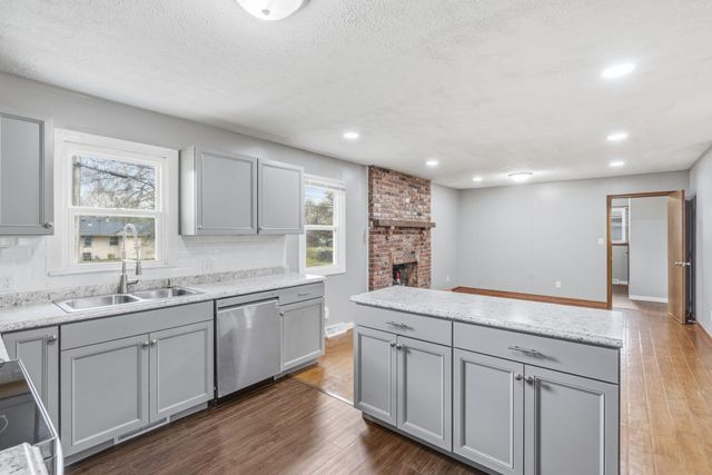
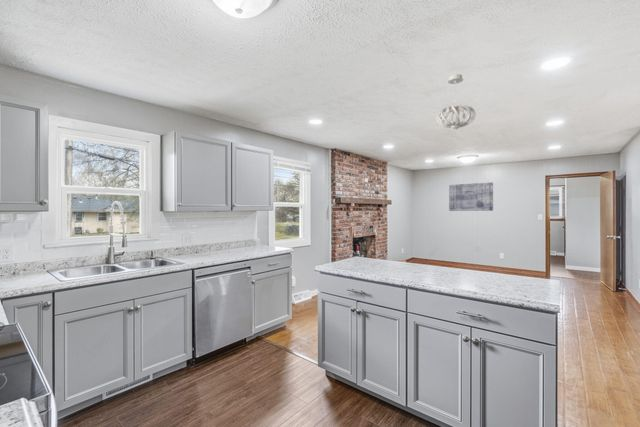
+ wall art [448,181,494,212]
+ pendant light [436,73,476,131]
